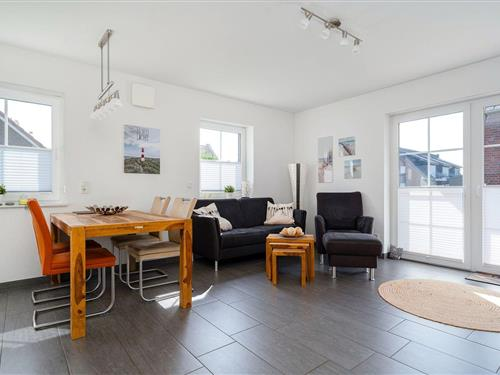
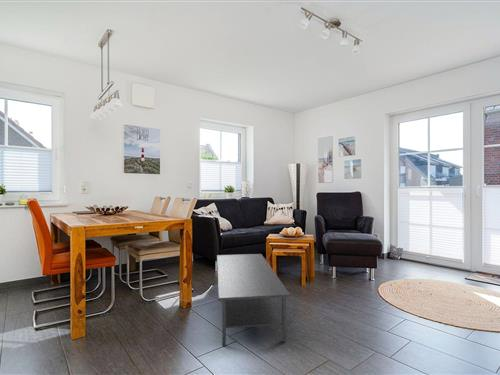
+ coffee table [216,253,291,348]
